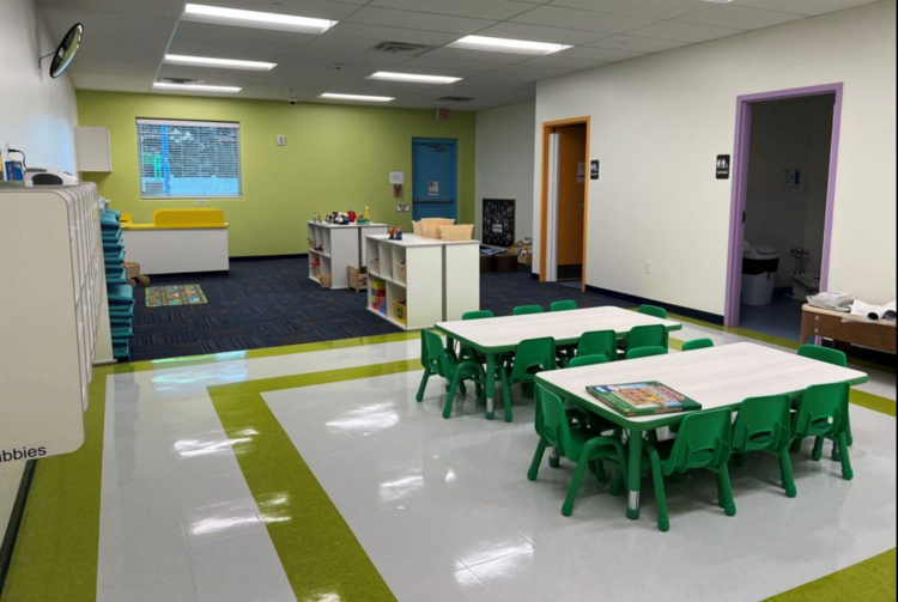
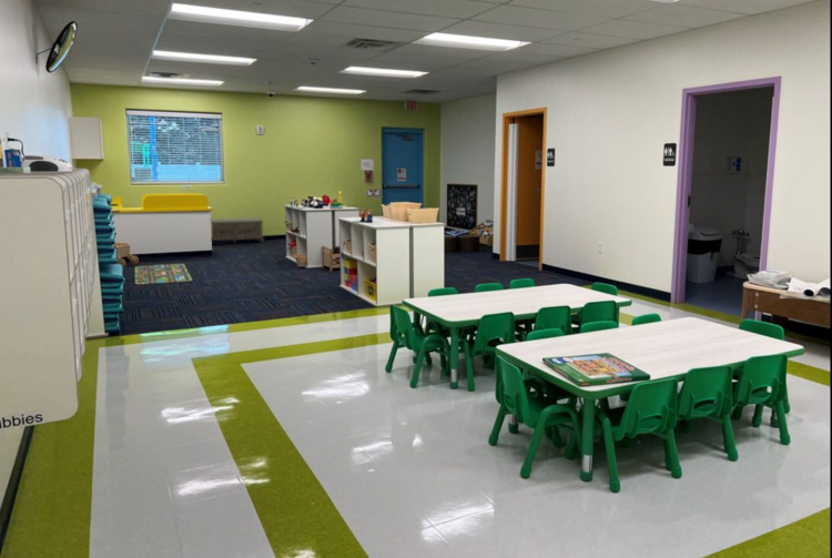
+ bench [210,216,265,244]
